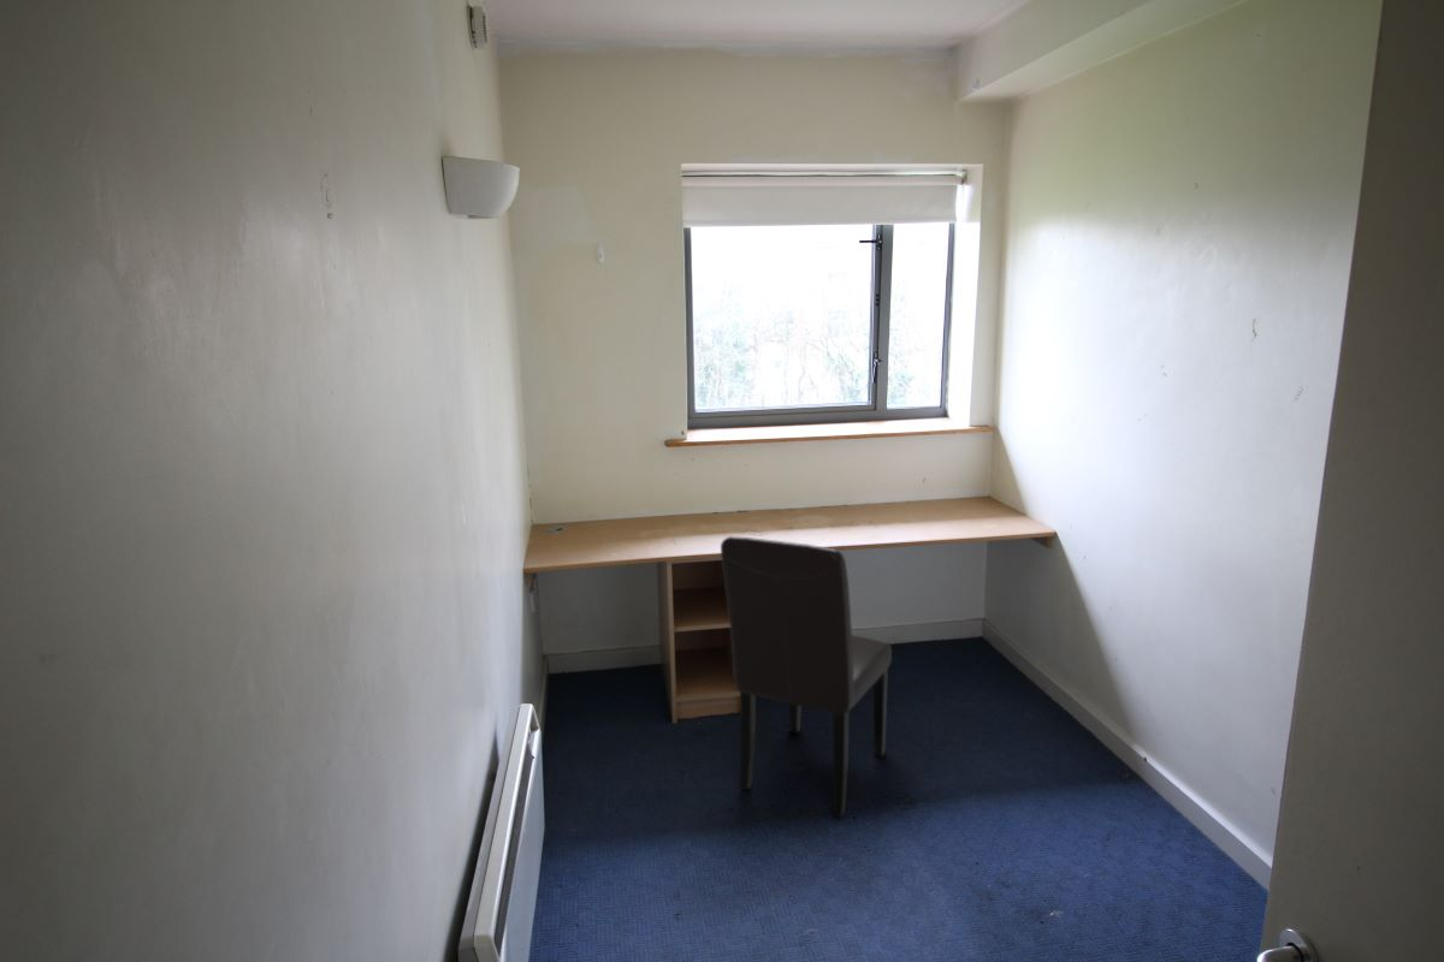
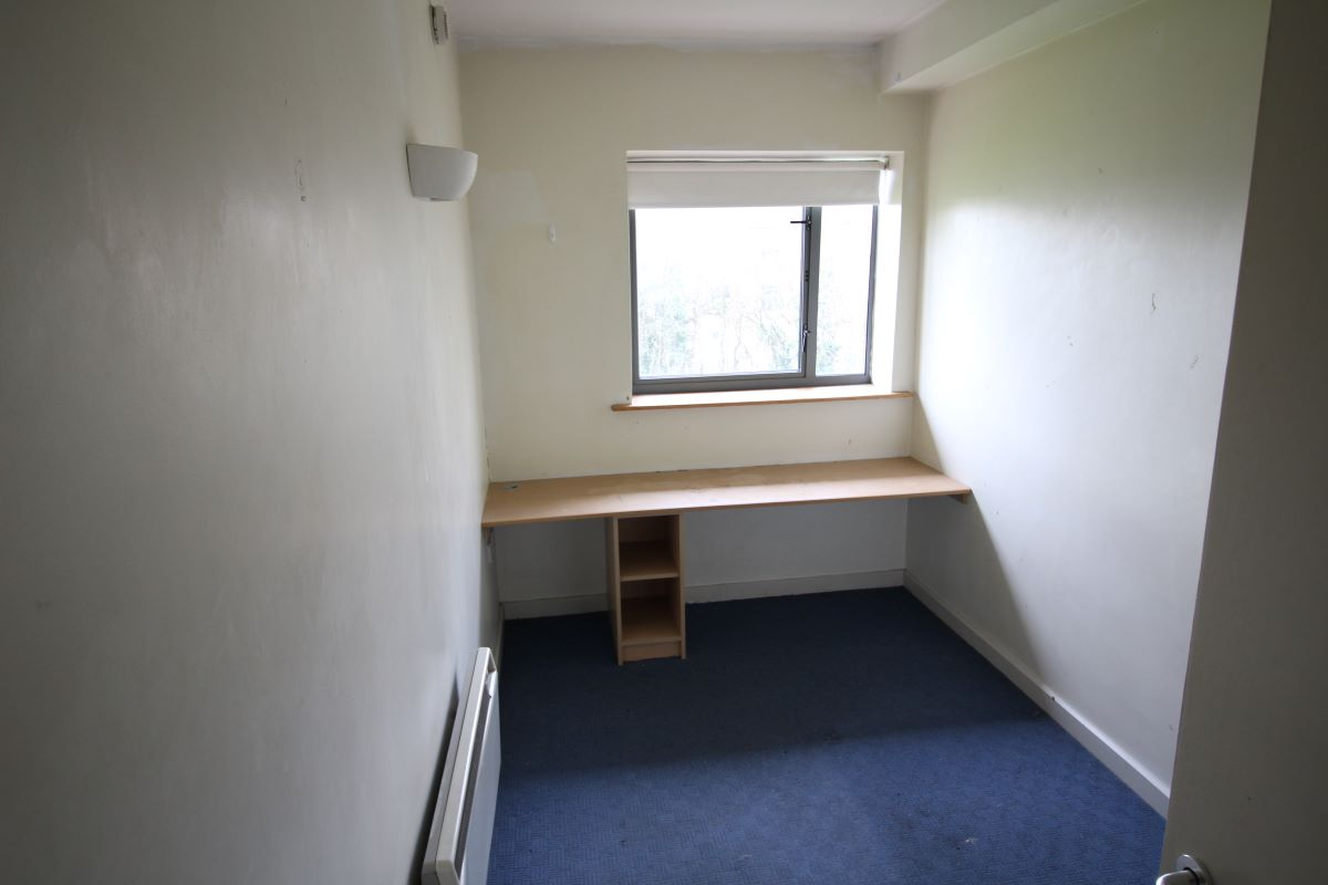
- chair [720,535,893,819]
